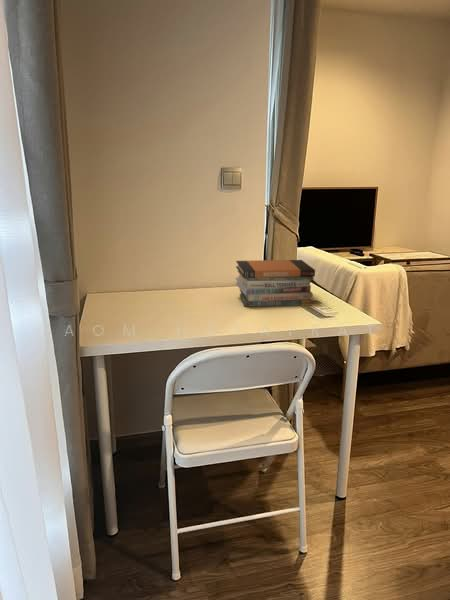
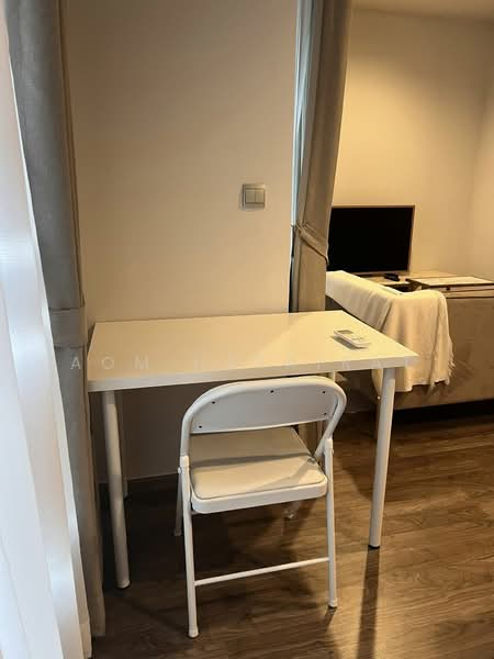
- book stack [234,259,316,308]
